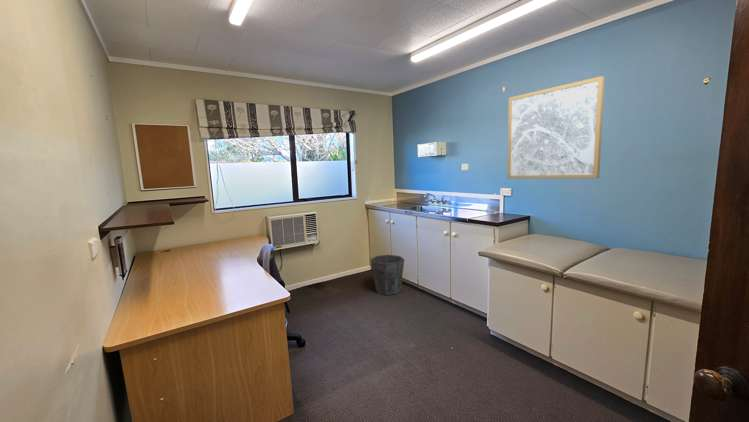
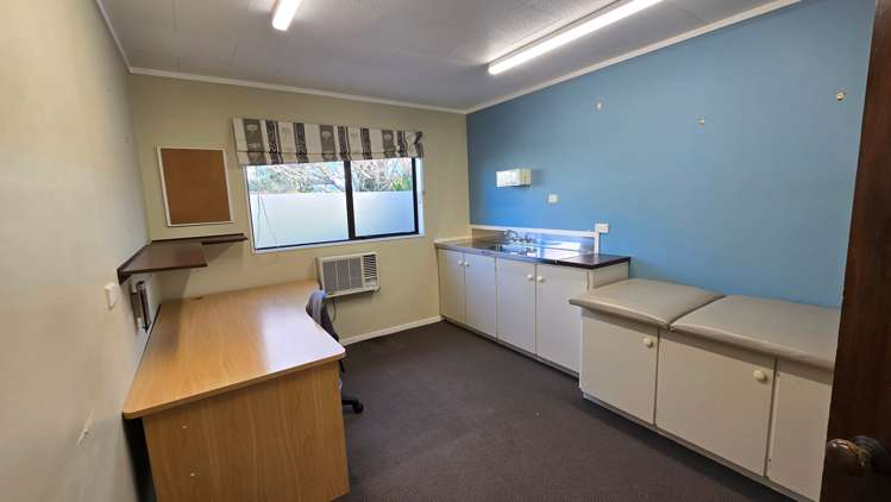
- waste bin [369,254,405,296]
- wall art [506,75,605,179]
